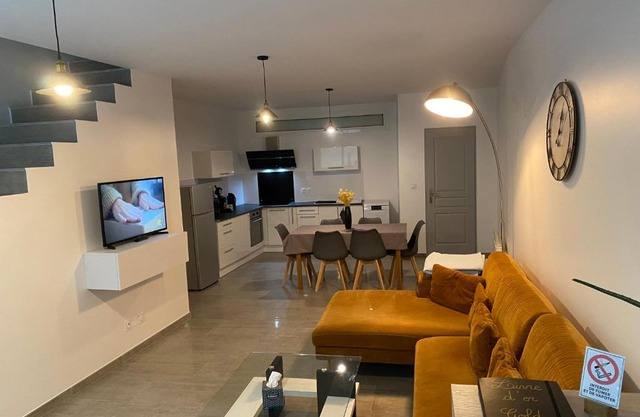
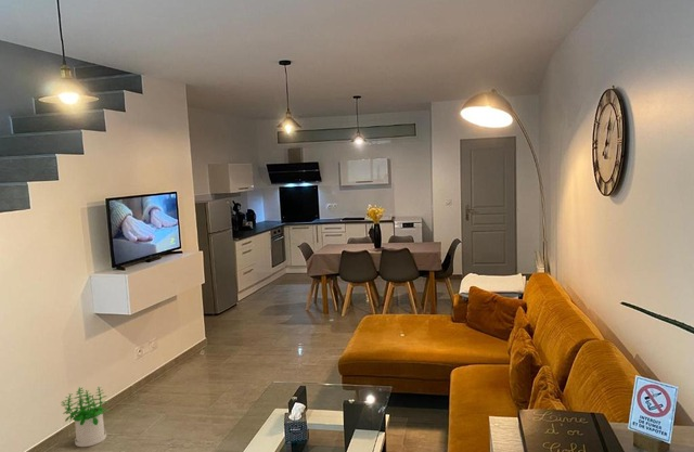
+ potted plant [60,386,110,448]
